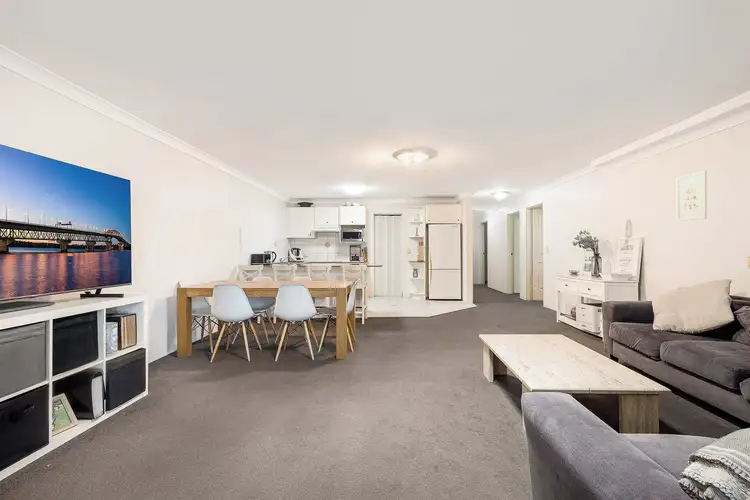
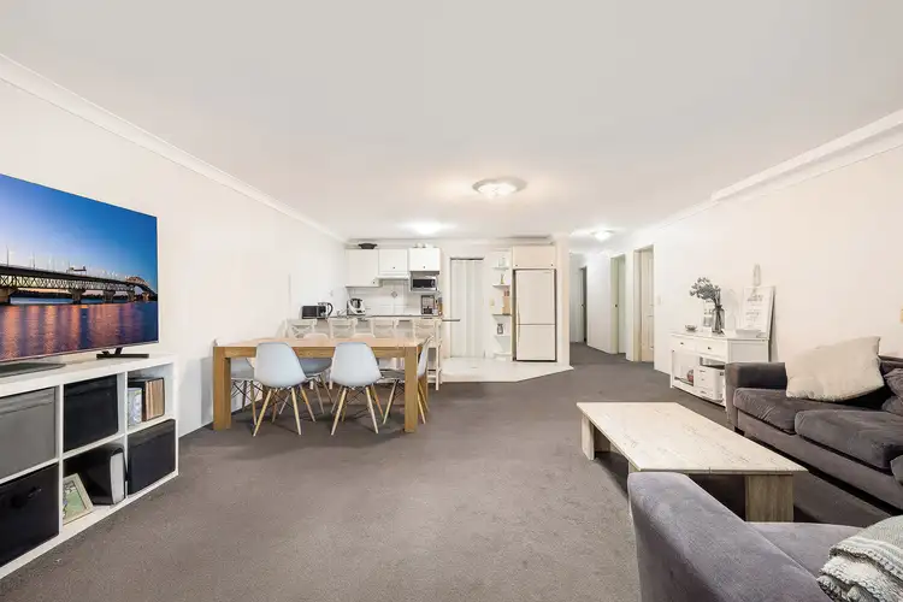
- wall art [676,170,708,222]
